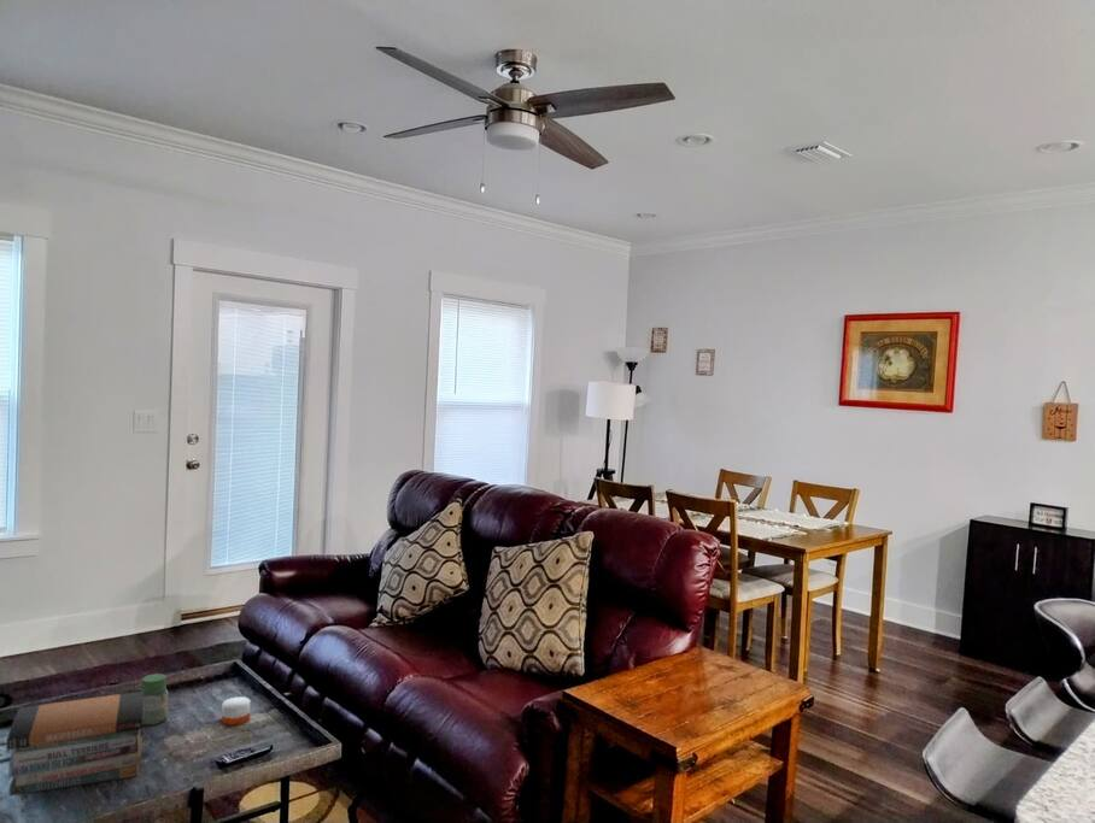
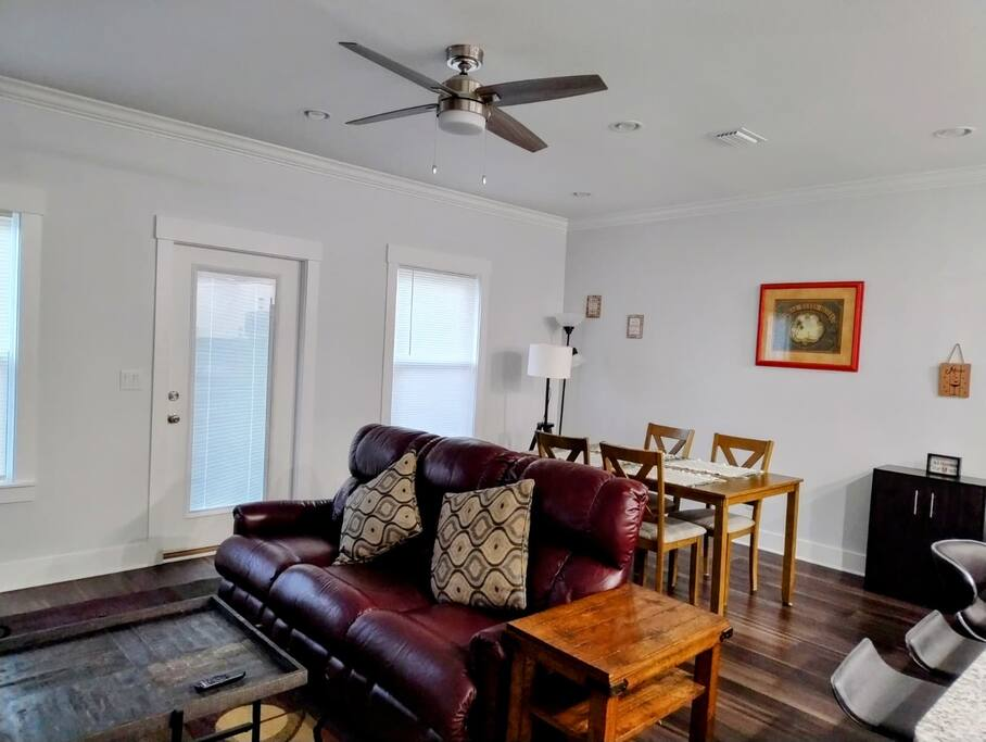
- candle [221,694,251,727]
- book stack [5,690,145,796]
- jar [140,672,169,727]
